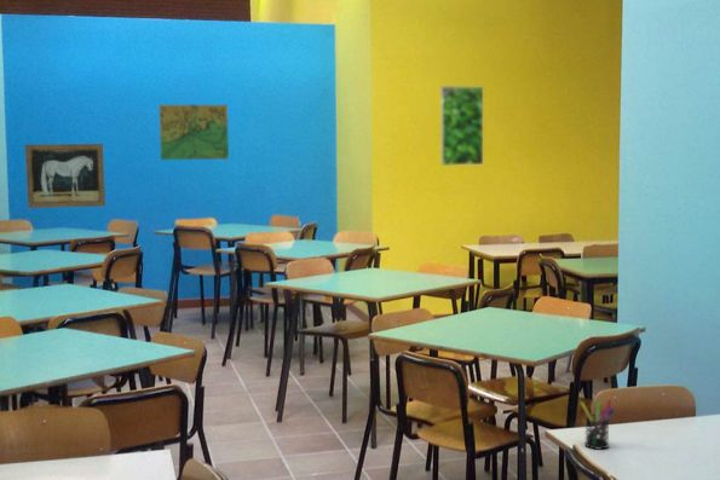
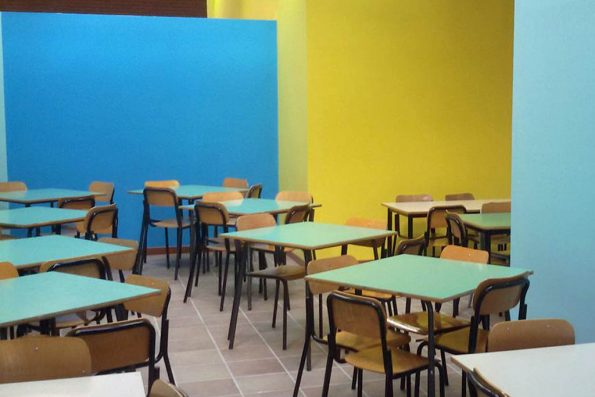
- wall art [24,143,106,209]
- map [157,104,230,161]
- pen holder [580,398,616,451]
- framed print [440,85,484,167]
